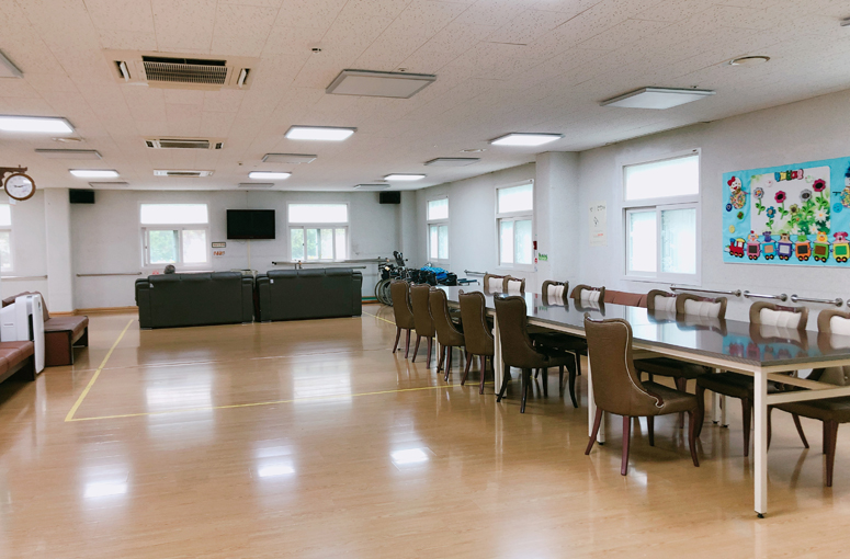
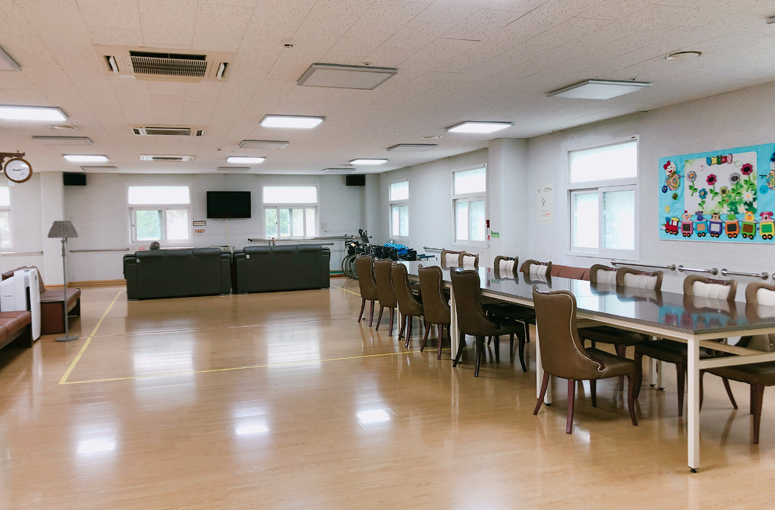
+ floor lamp [47,220,80,342]
